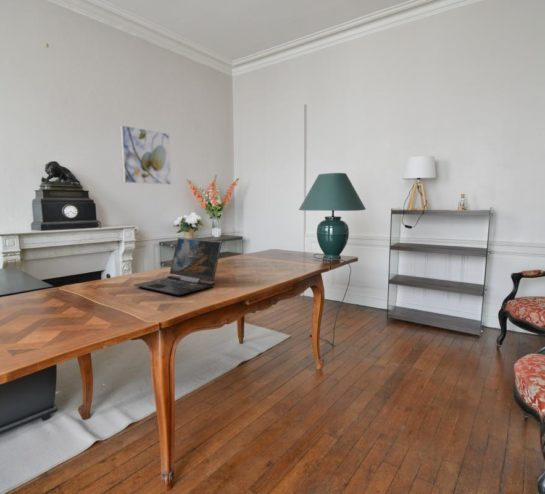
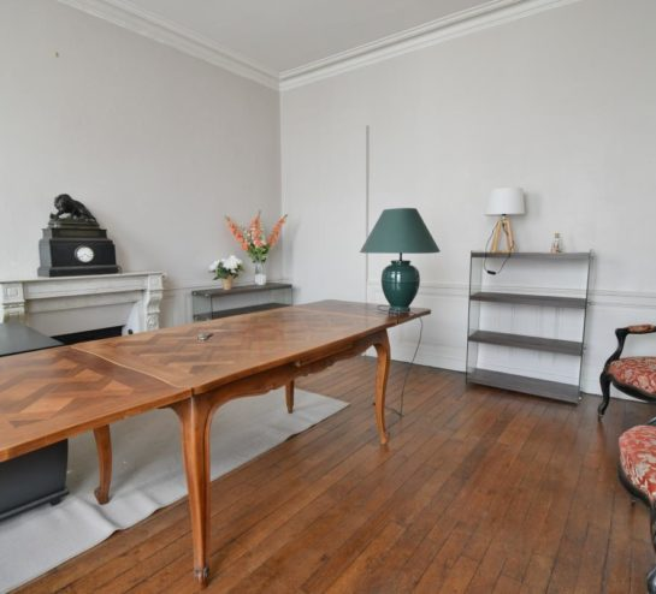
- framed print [119,124,172,186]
- laptop [133,237,223,297]
